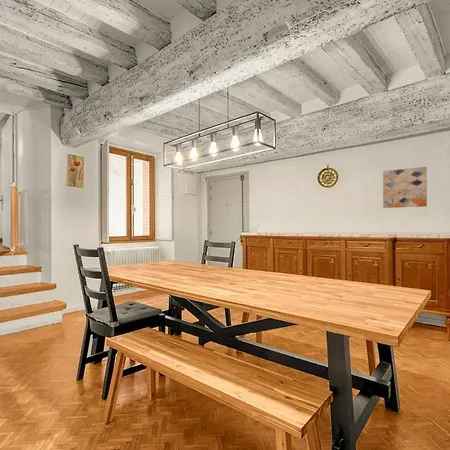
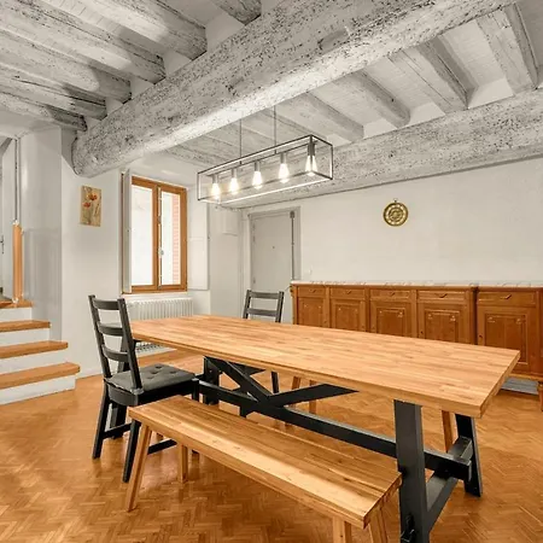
- wall art [382,166,428,209]
